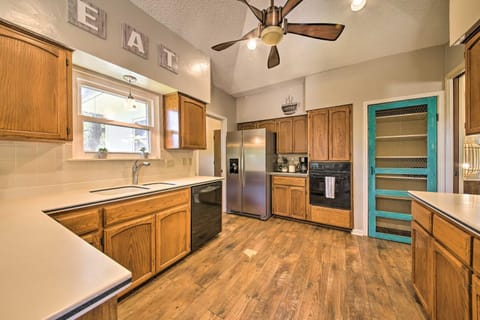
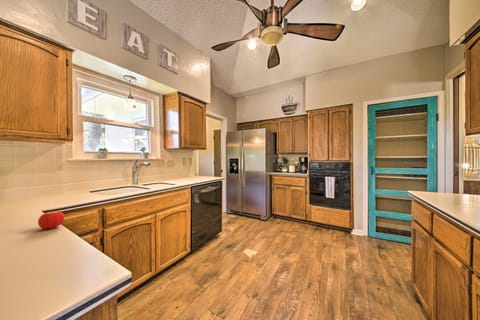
+ fruit [37,210,65,230]
